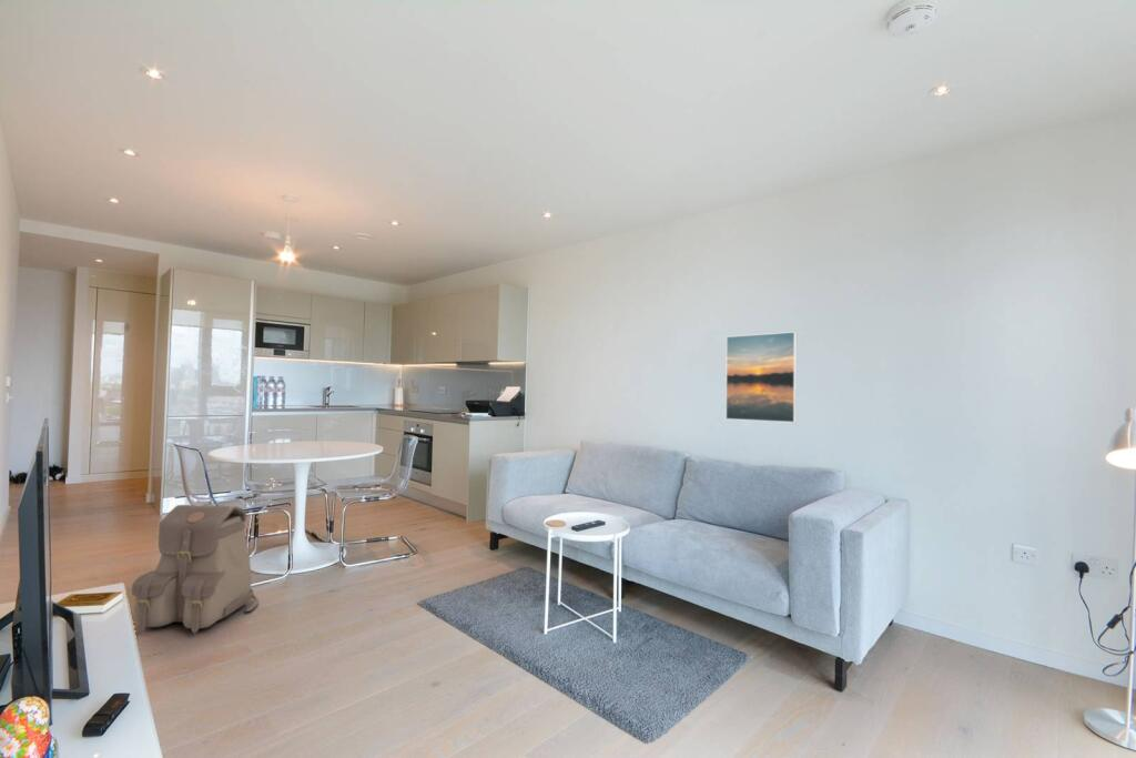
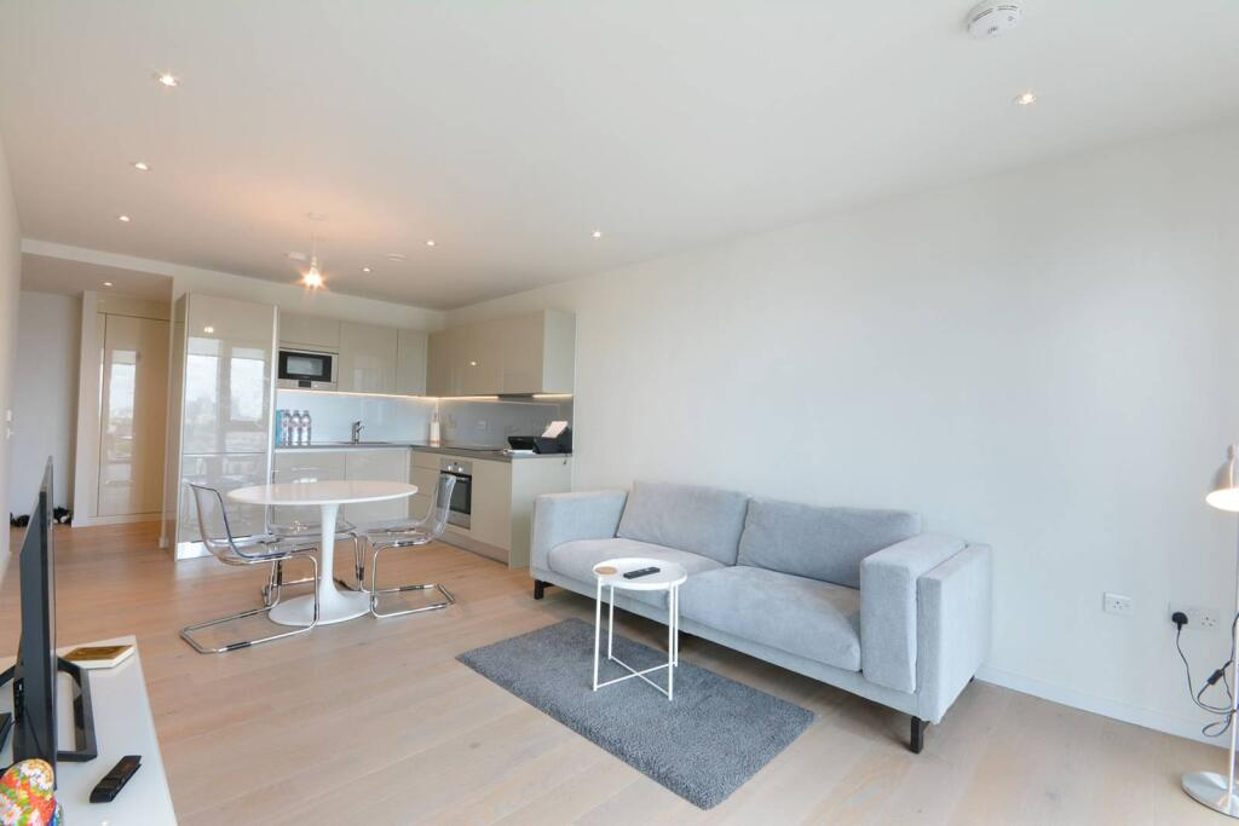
- backpack [131,504,260,635]
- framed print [724,331,798,424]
